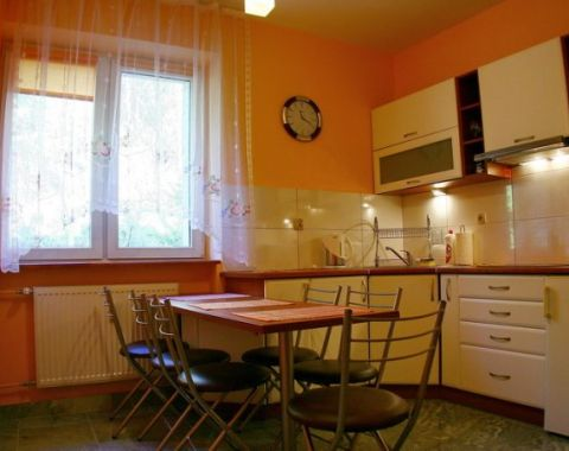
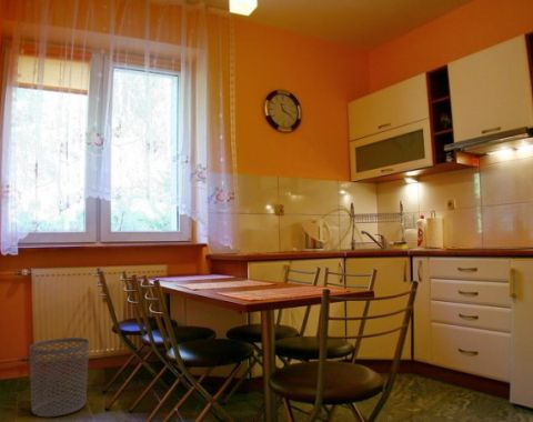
+ waste bin [29,336,90,418]
